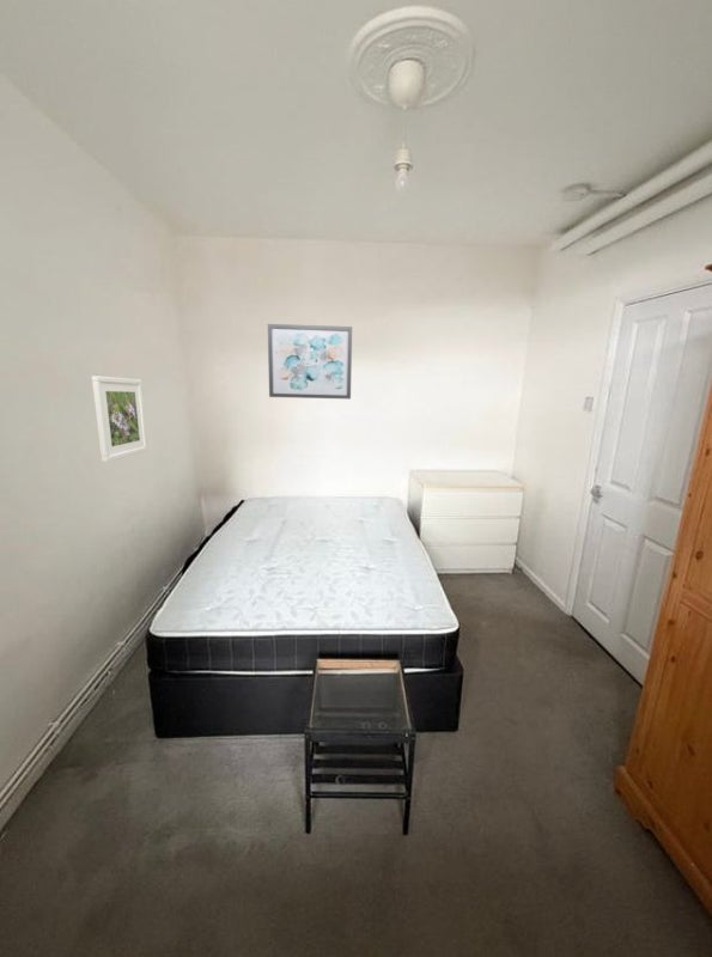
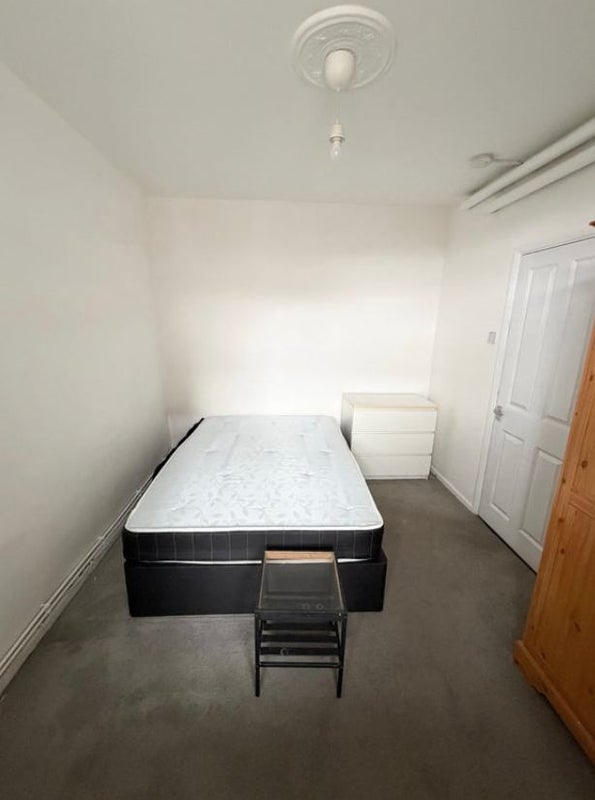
- wall art [267,323,353,401]
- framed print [91,374,148,463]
